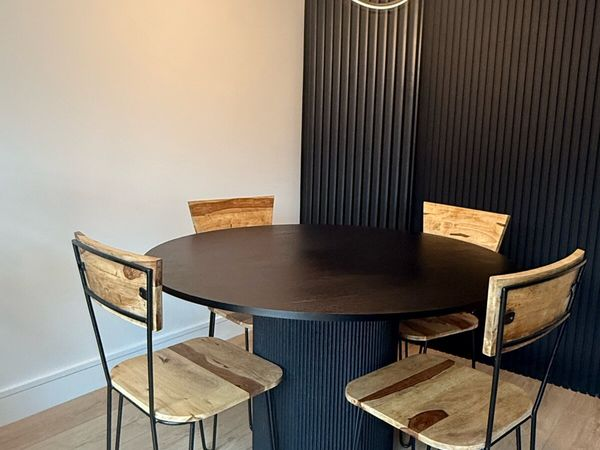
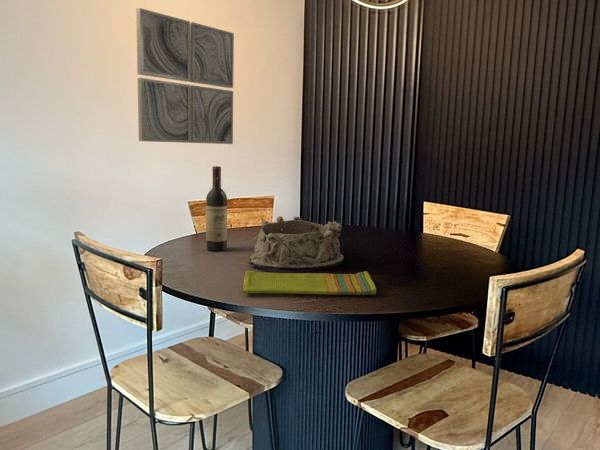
+ wine bottle [205,165,228,252]
+ wall art [135,7,235,145]
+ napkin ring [248,215,345,272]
+ dish towel [242,270,377,296]
